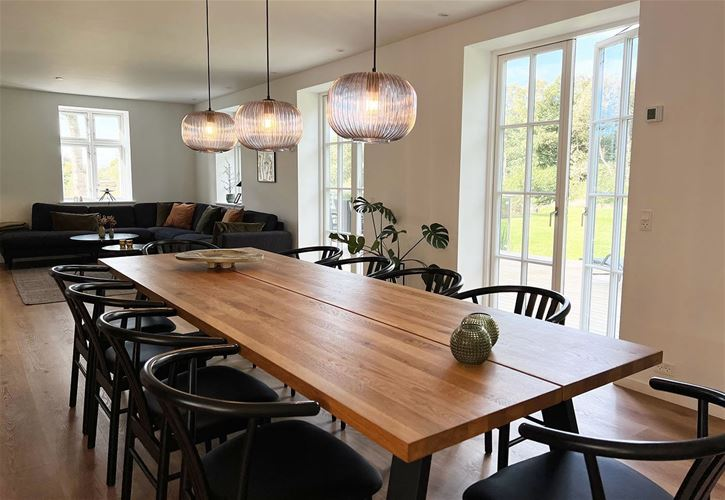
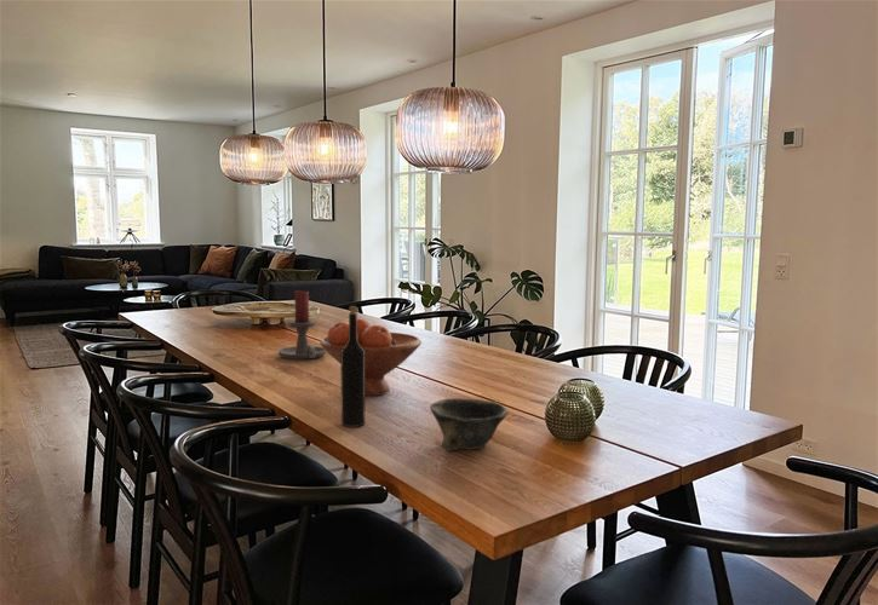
+ fruit bowl [319,317,423,397]
+ candle holder [277,289,327,361]
+ wine bottle [339,305,366,428]
+ bowl [429,397,509,451]
